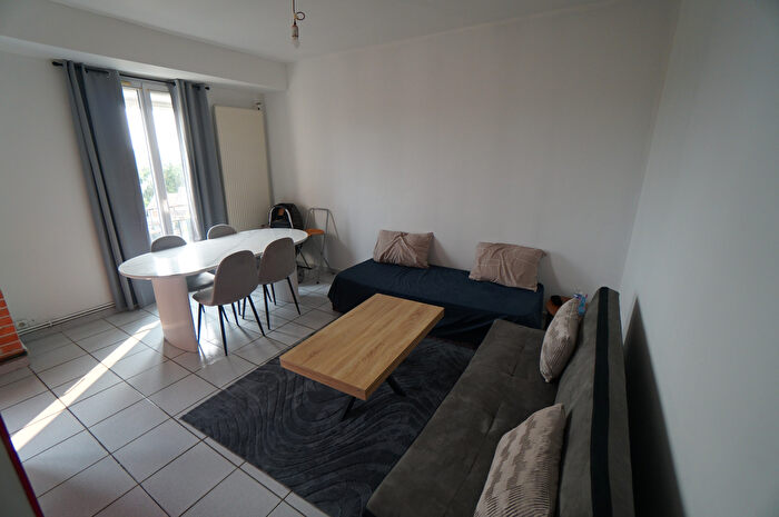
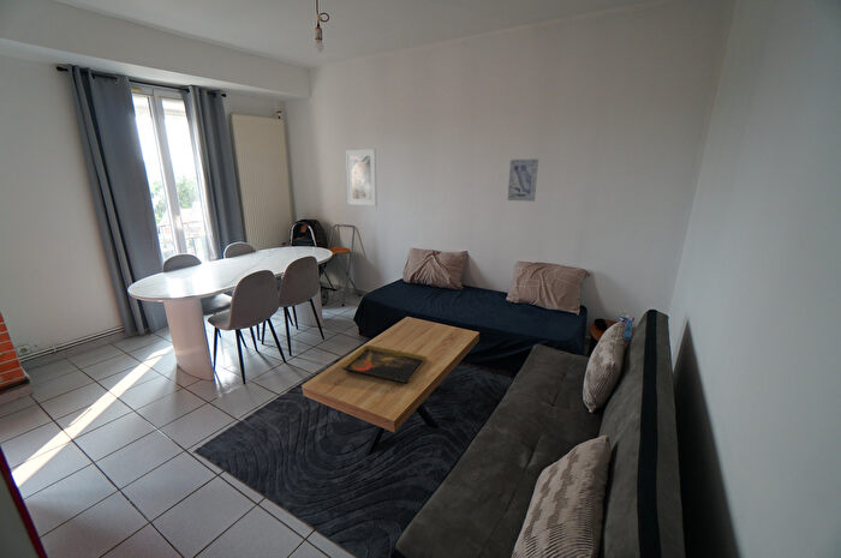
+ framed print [345,148,378,208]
+ decorative tray [340,344,428,385]
+ wall art [506,158,539,203]
